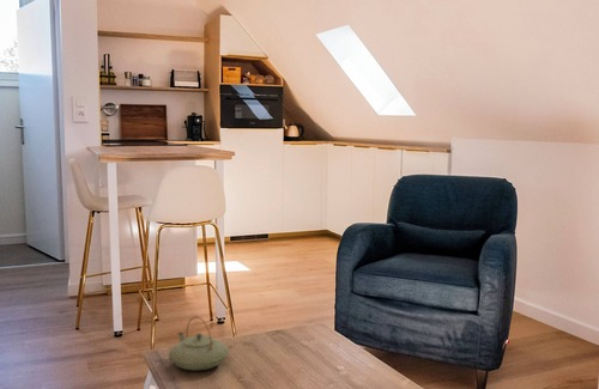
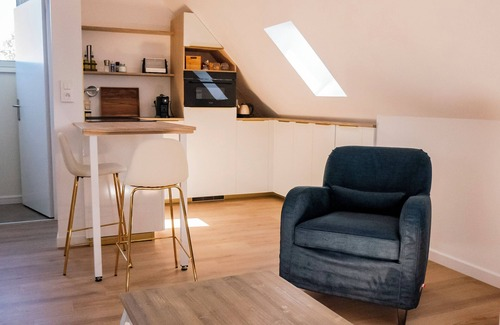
- teapot [168,315,230,371]
